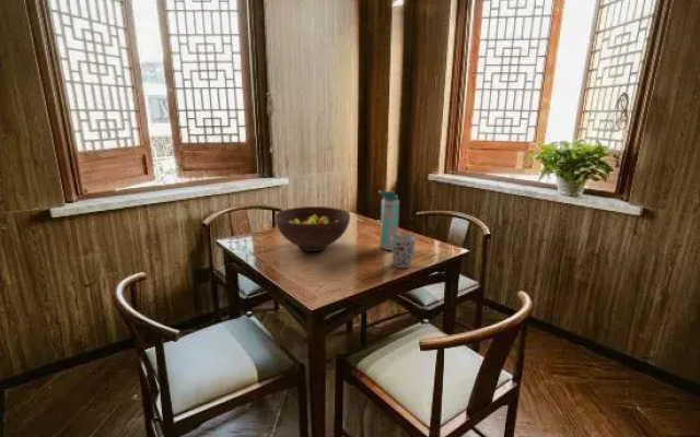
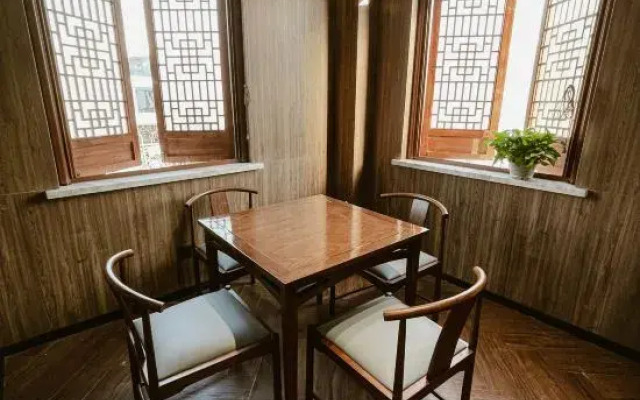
- water bottle [377,190,400,251]
- fruit bowl [273,205,351,252]
- cup [390,233,417,269]
